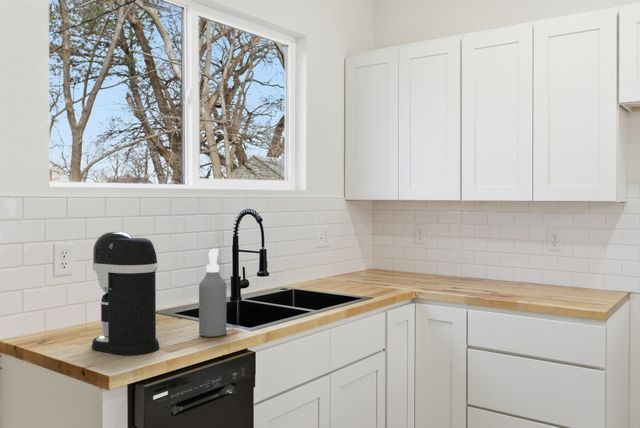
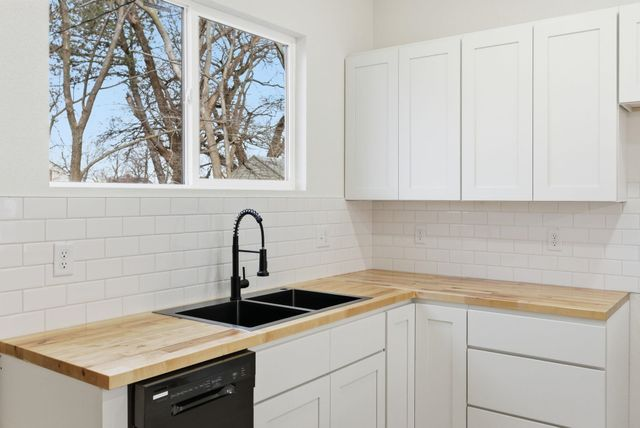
- spray bottle [198,248,227,338]
- coffee maker [91,231,160,356]
